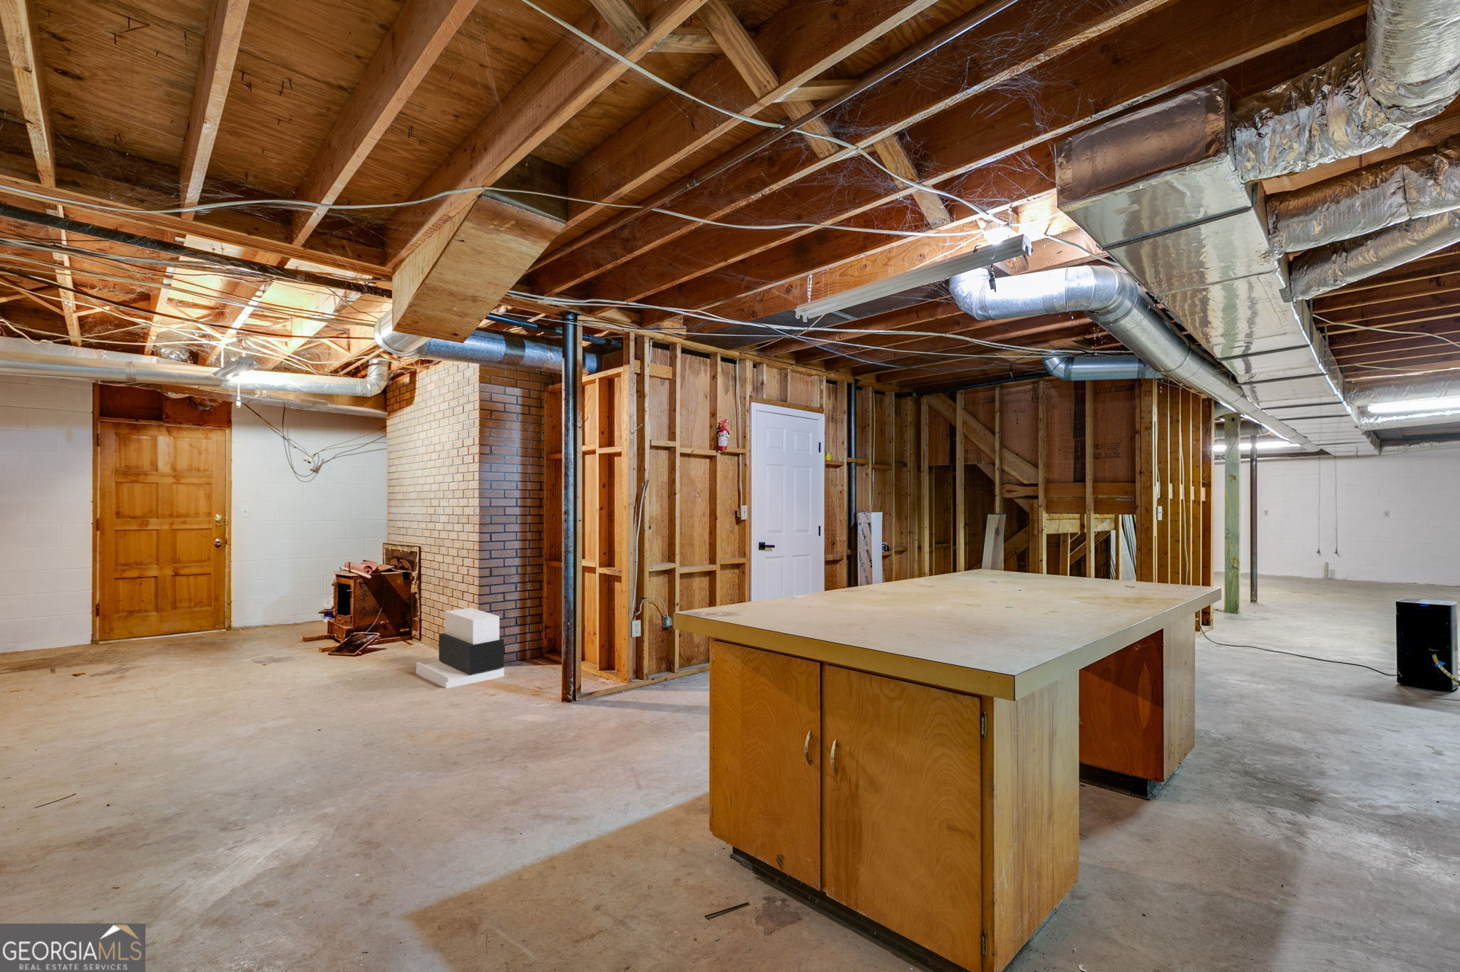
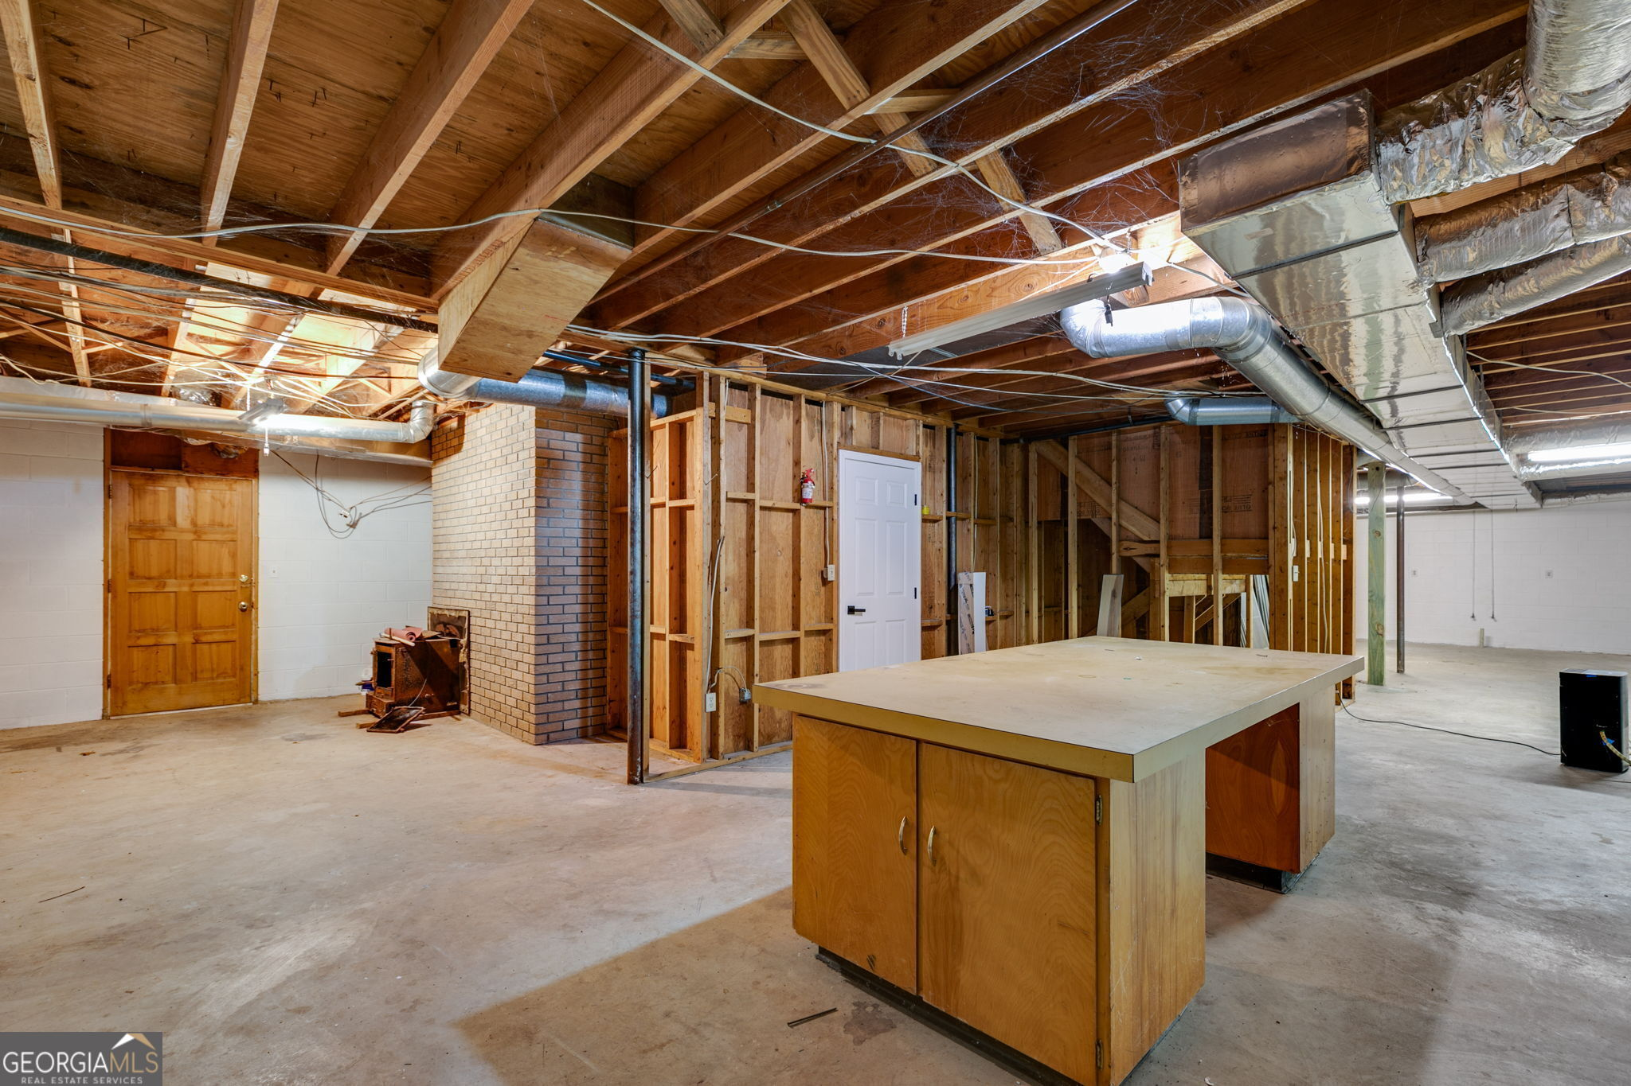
- storage boxes [416,606,505,689]
